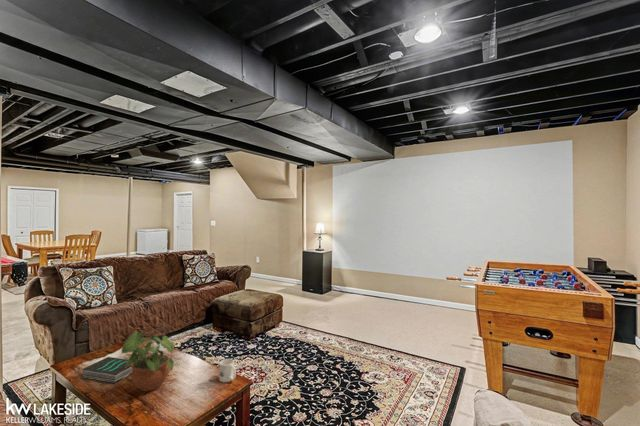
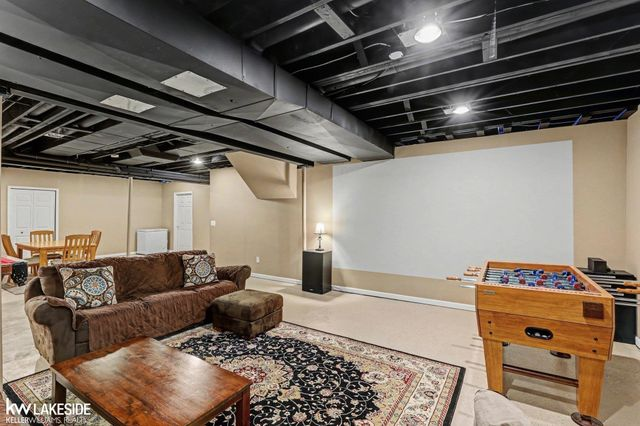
- mug [218,358,237,383]
- potted plant [120,329,176,392]
- book [81,356,133,384]
